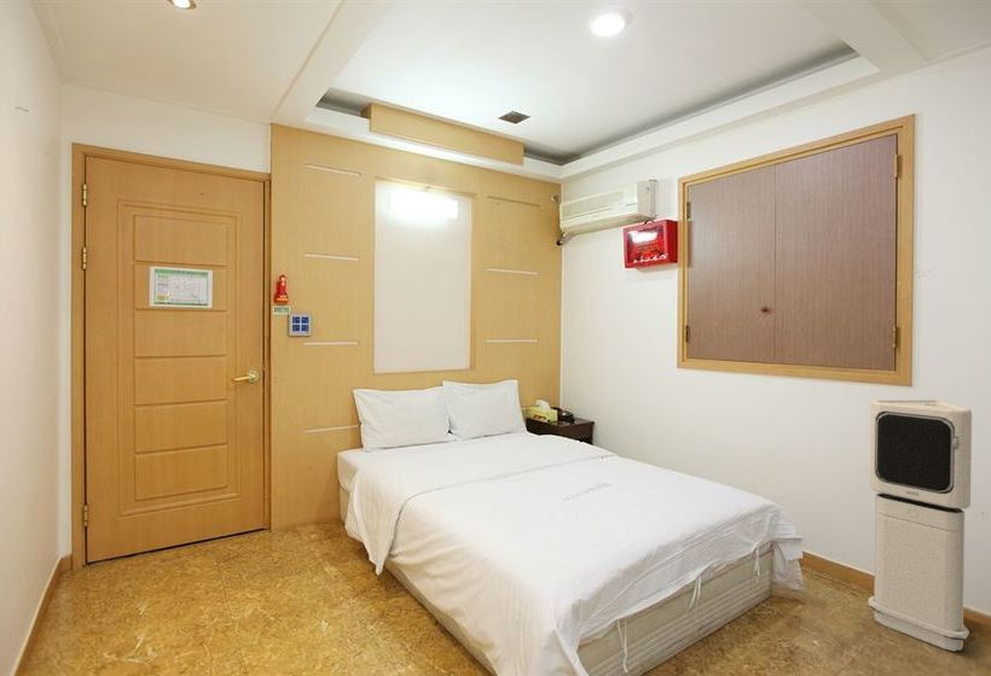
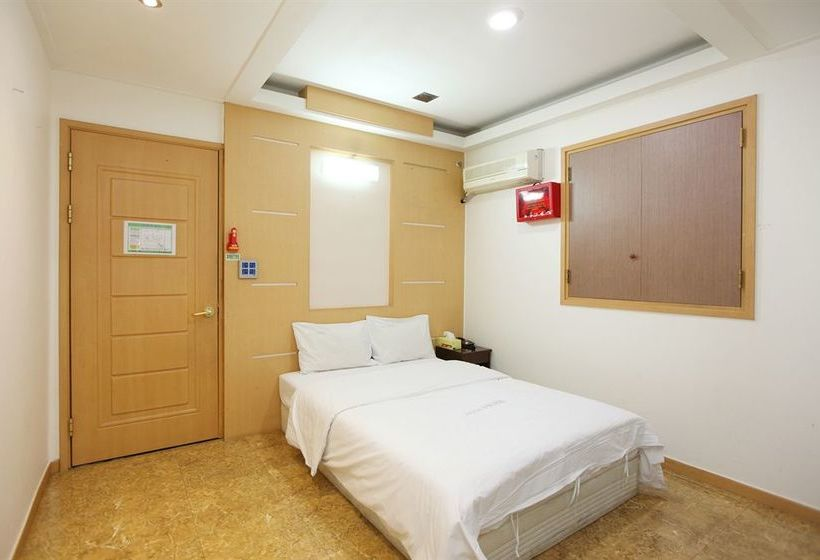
- air purifier [867,400,973,652]
